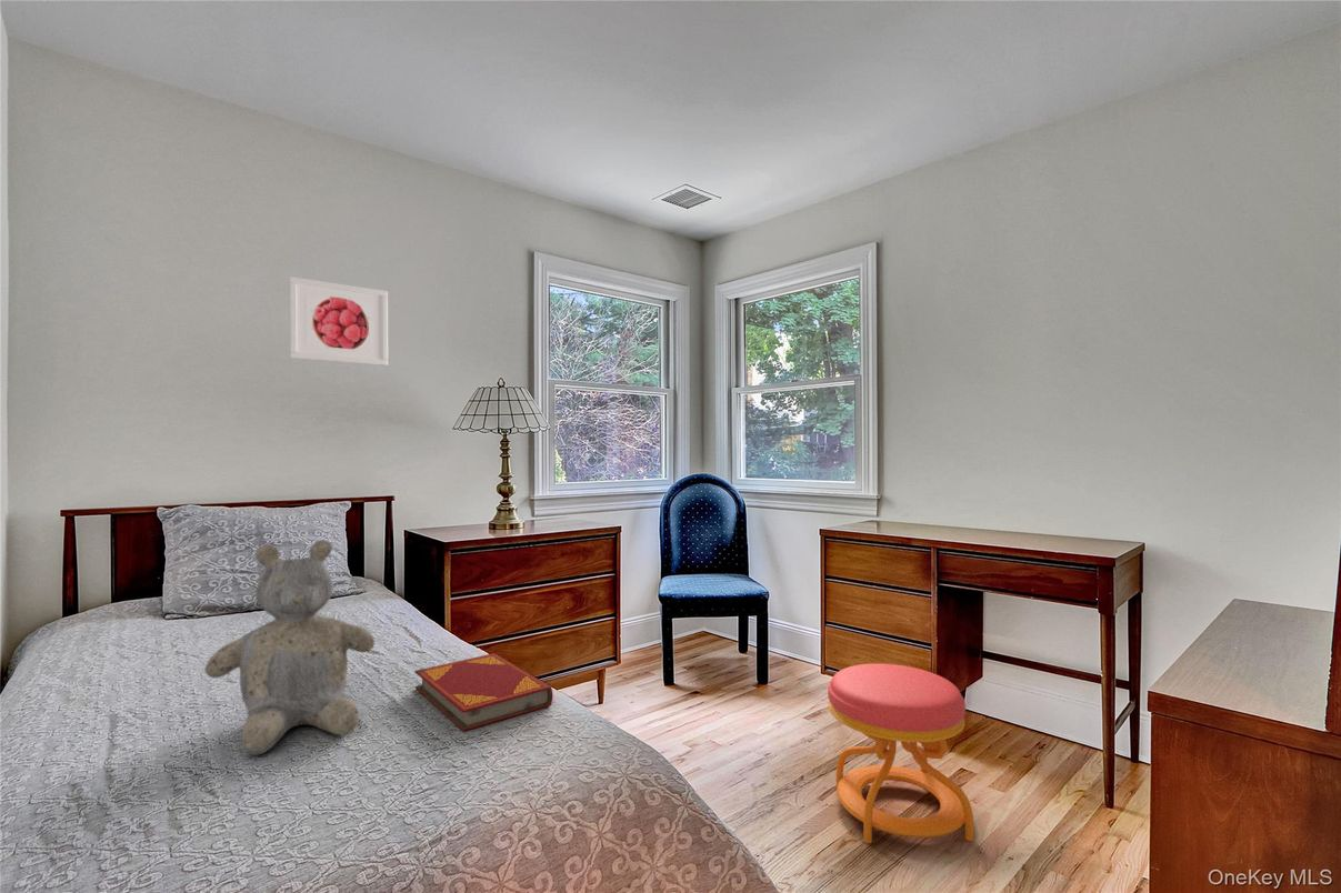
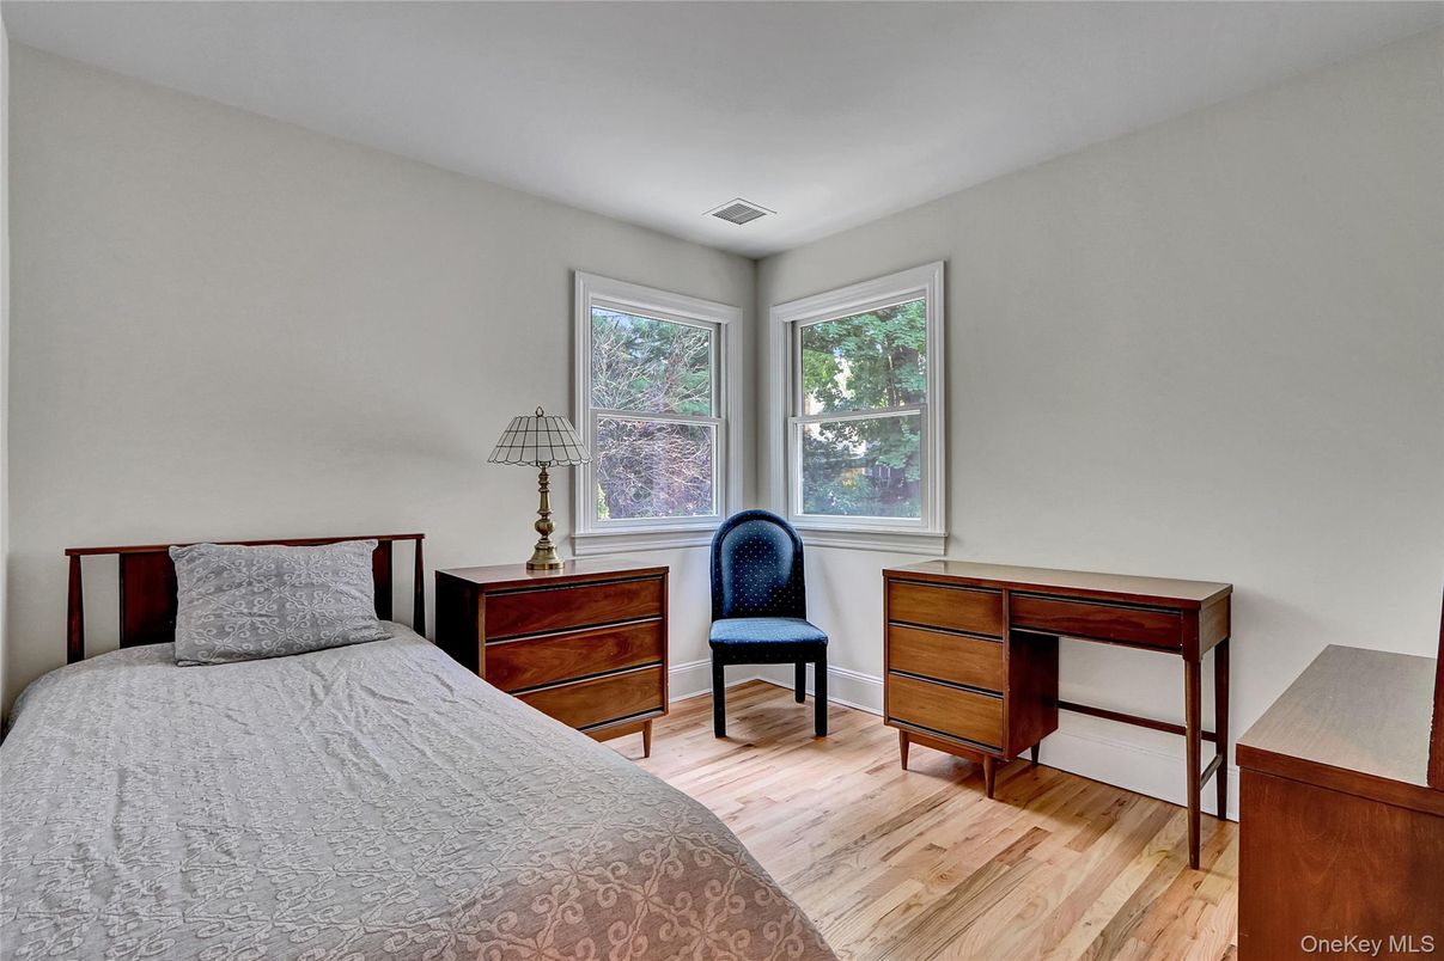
- hardback book [413,652,554,732]
- stool [827,663,974,844]
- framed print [288,275,389,367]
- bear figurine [203,539,376,756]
